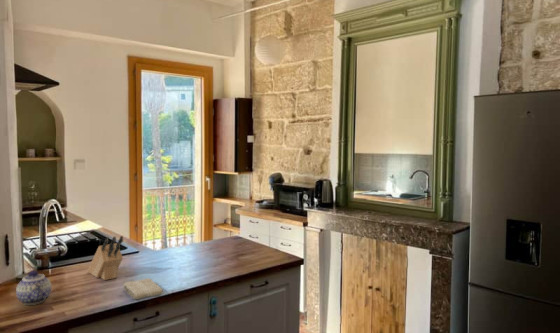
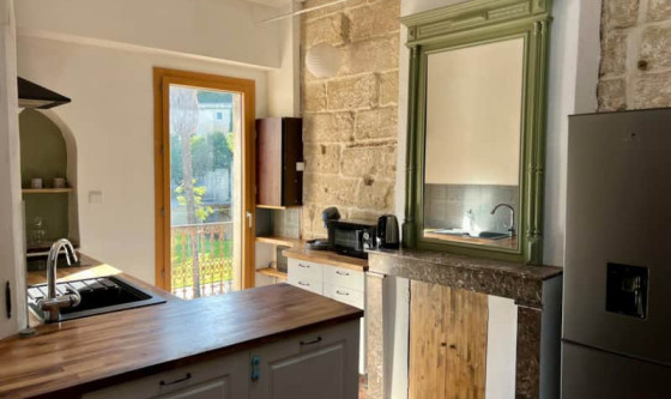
- teapot [15,269,52,306]
- knife block [87,235,124,281]
- washcloth [122,277,164,300]
